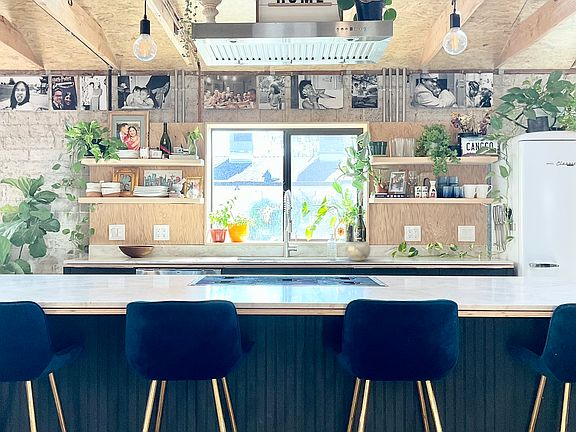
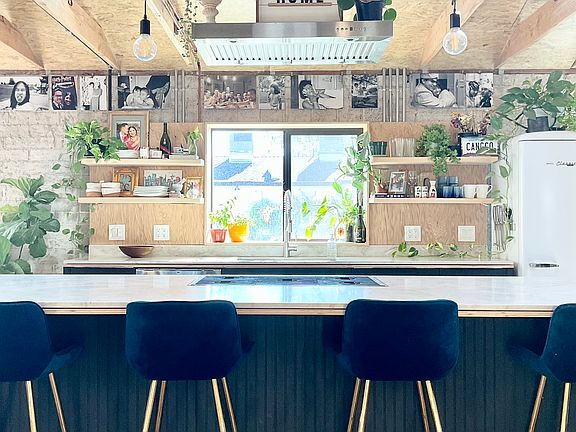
- bowl [344,241,371,262]
